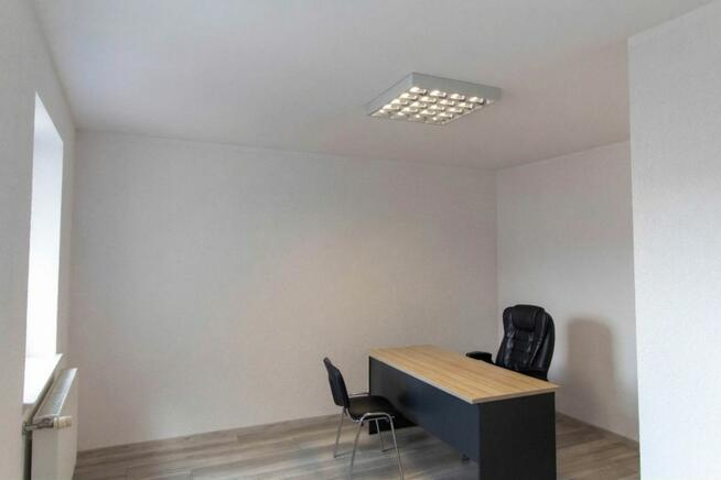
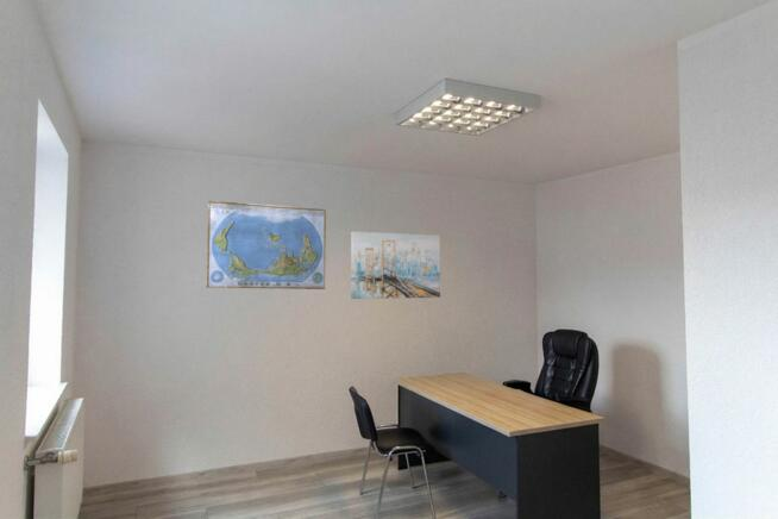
+ world map [205,200,327,290]
+ wall art [350,230,441,300]
